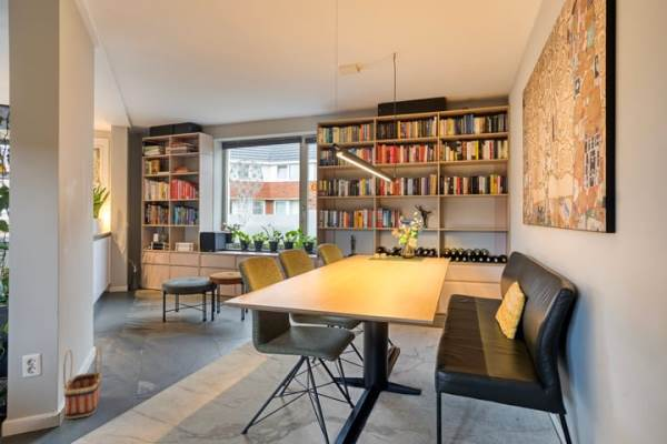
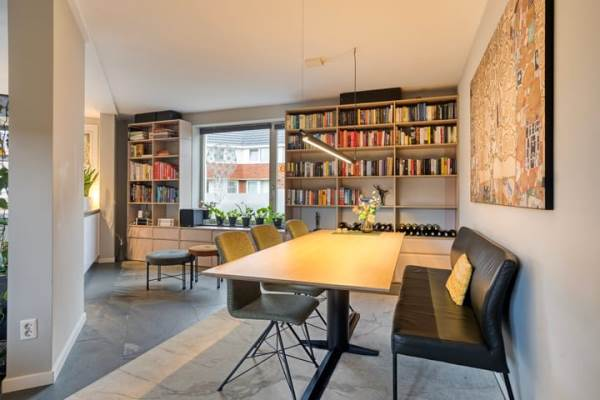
- basket [62,345,102,420]
